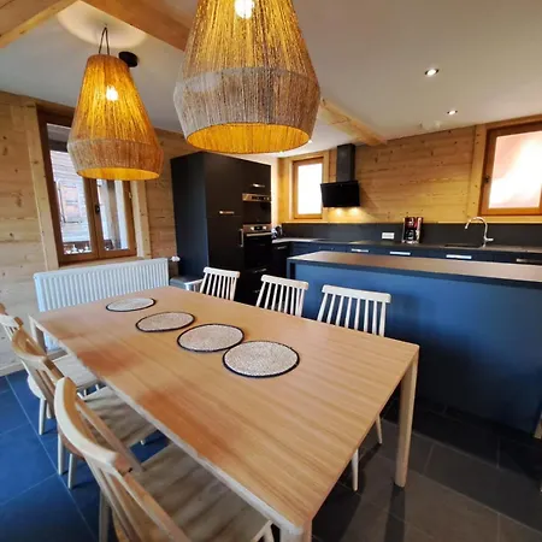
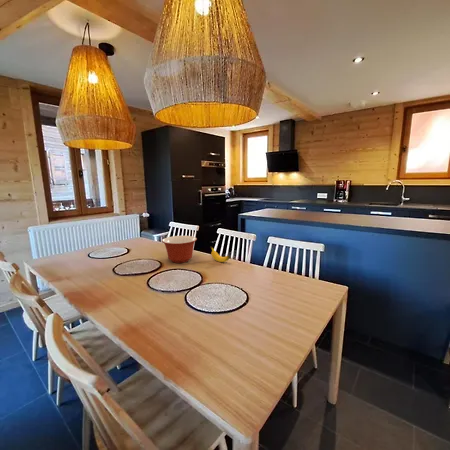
+ mixing bowl [161,235,198,264]
+ banana [209,246,230,263]
